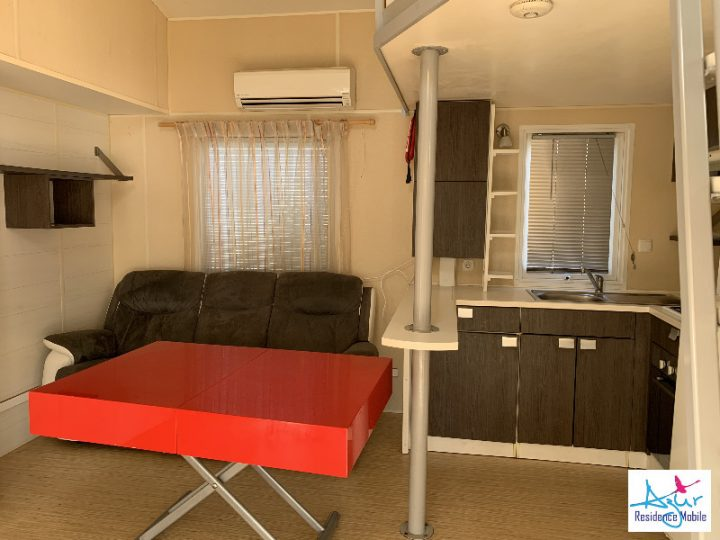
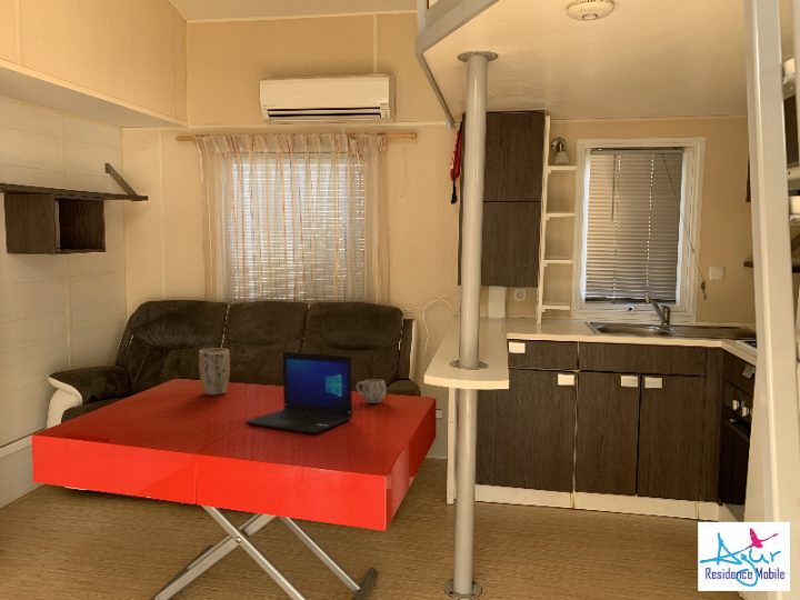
+ plant pot [198,348,231,396]
+ mug [356,378,387,404]
+ laptop [243,351,353,434]
